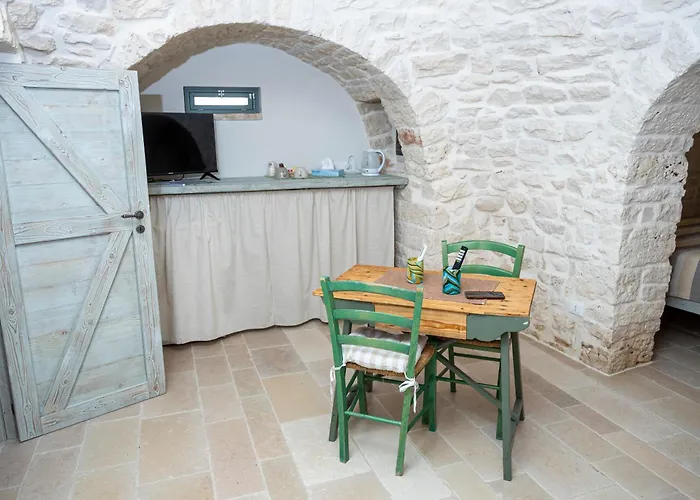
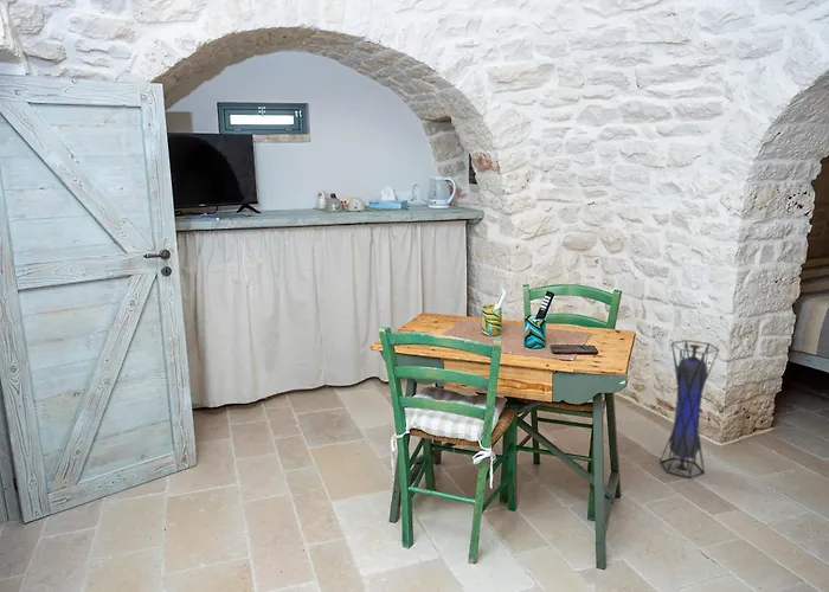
+ lantern [658,339,720,480]
